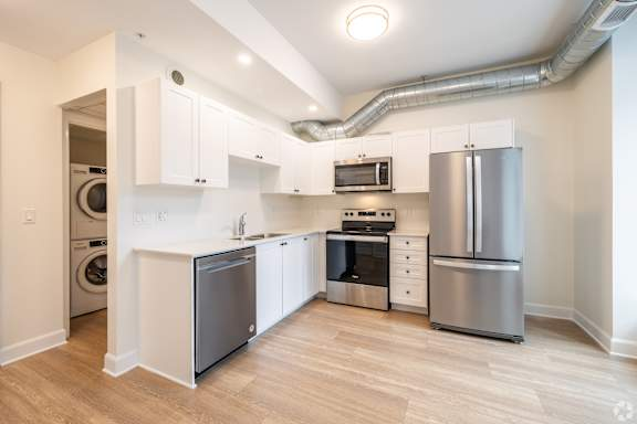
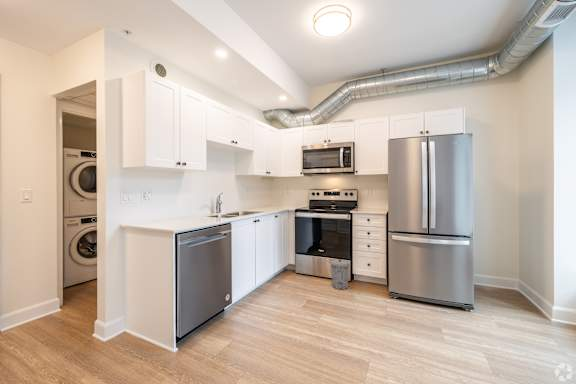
+ trash can [330,259,350,290]
